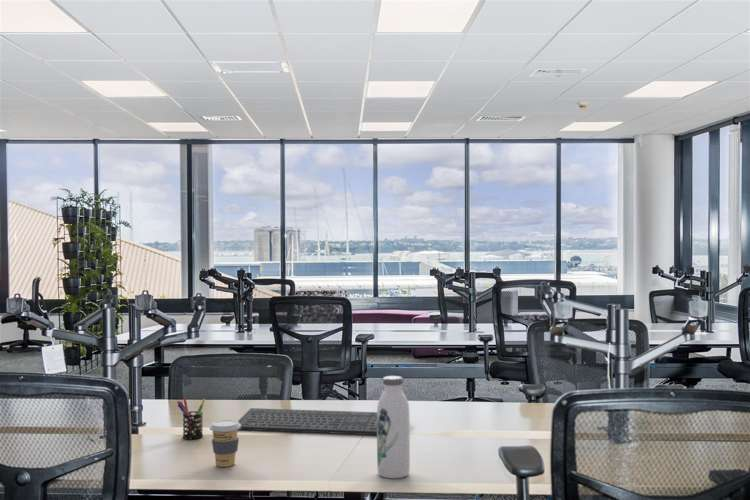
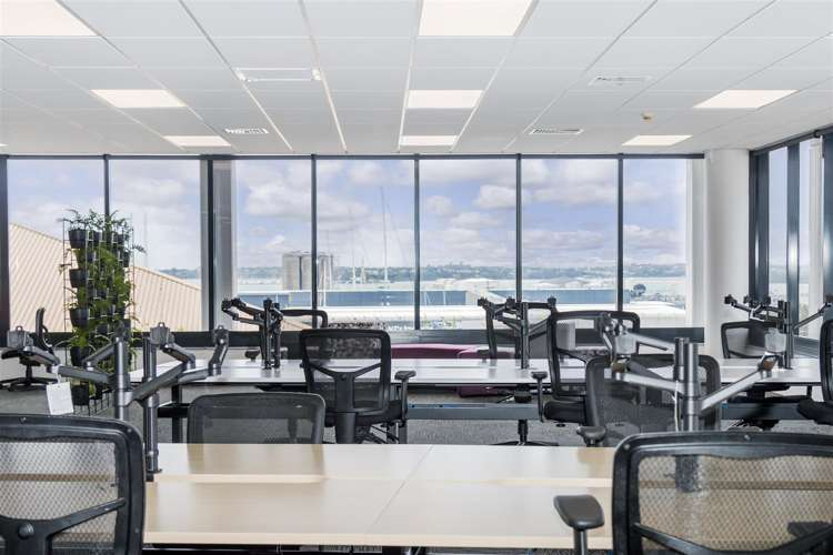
- coffee cup [209,419,241,468]
- keyboard [237,407,377,436]
- pen holder [176,397,206,440]
- water bottle [376,375,411,479]
